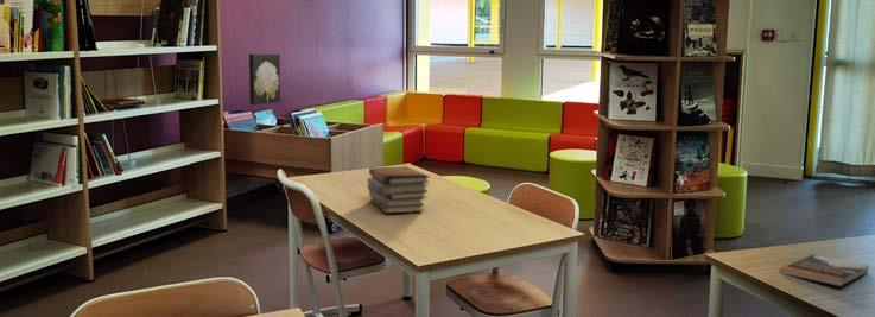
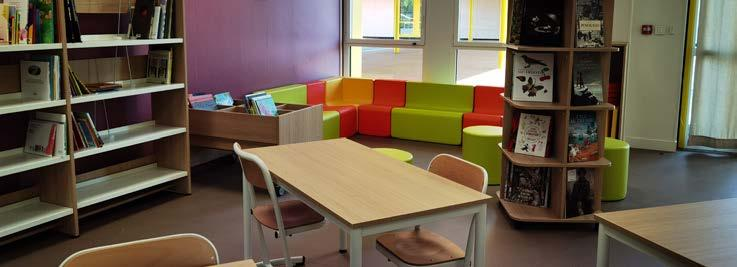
- wall art [248,53,281,106]
- book [779,254,870,287]
- book stack [366,165,431,214]
